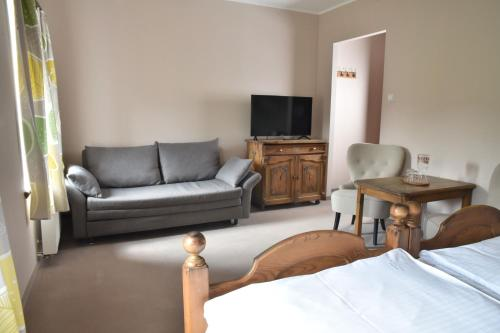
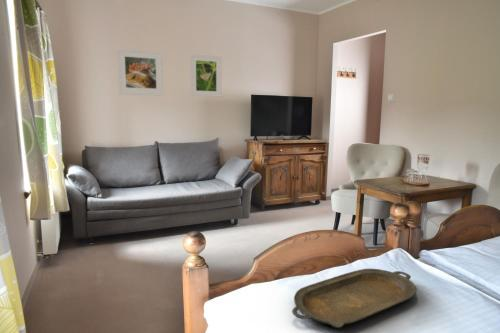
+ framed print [116,48,164,97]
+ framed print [189,53,222,98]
+ serving tray [291,268,418,329]
